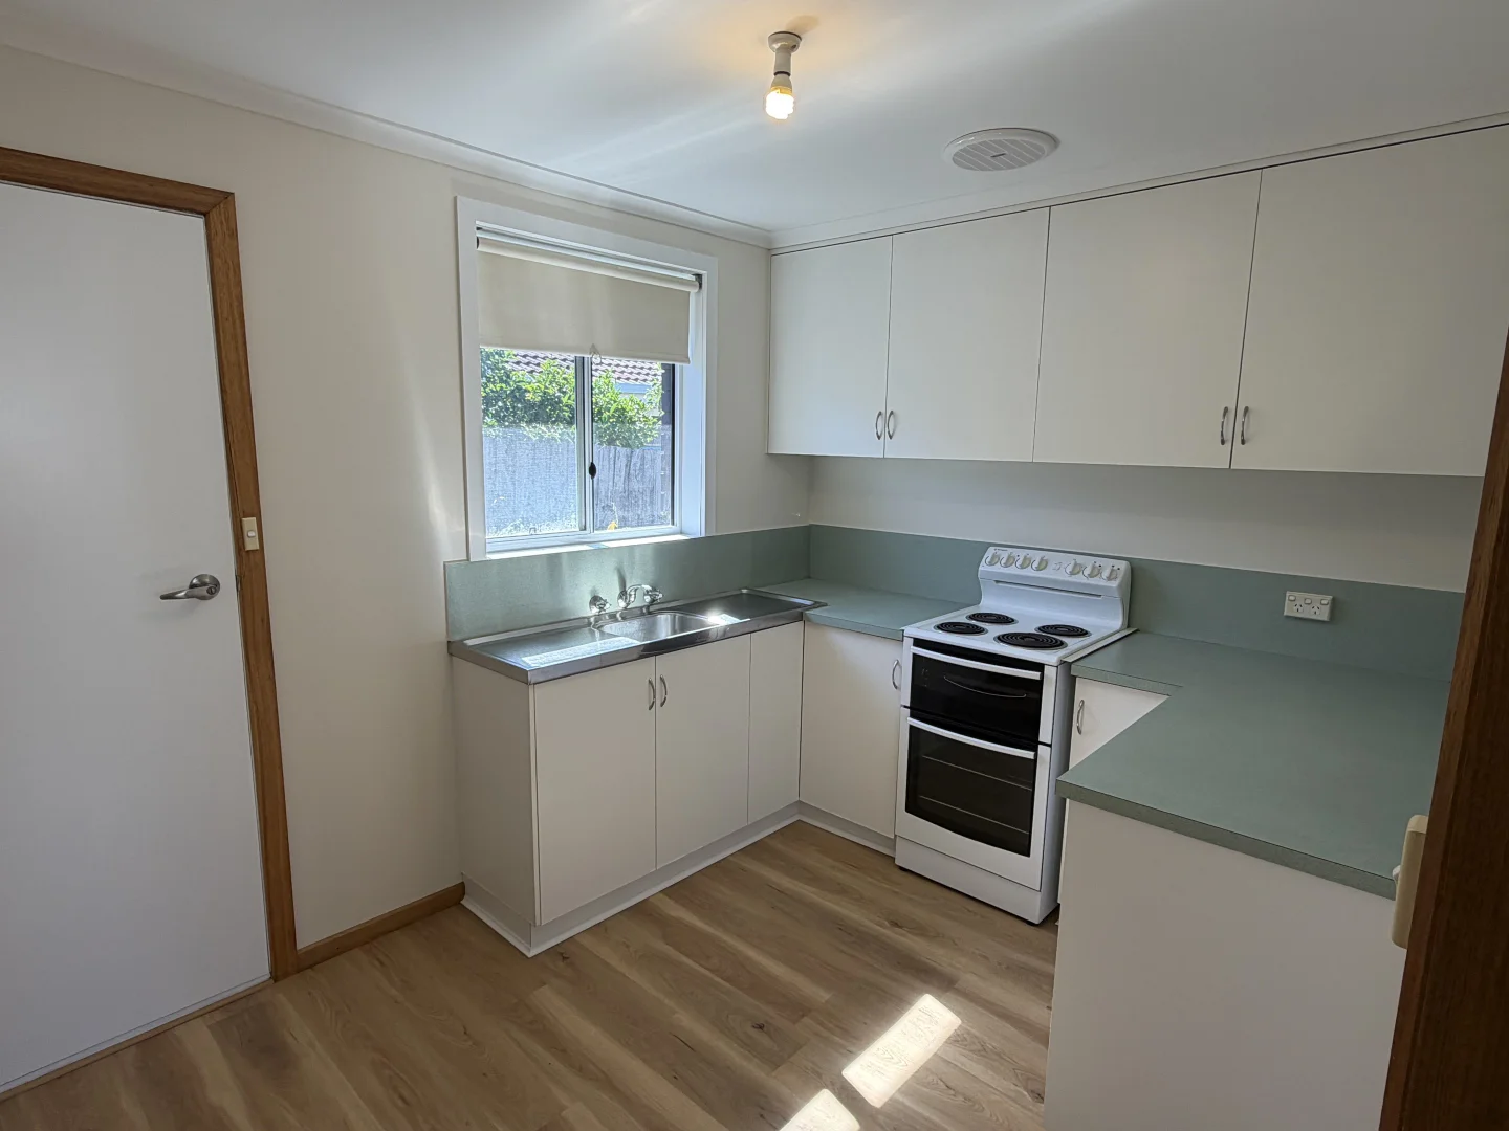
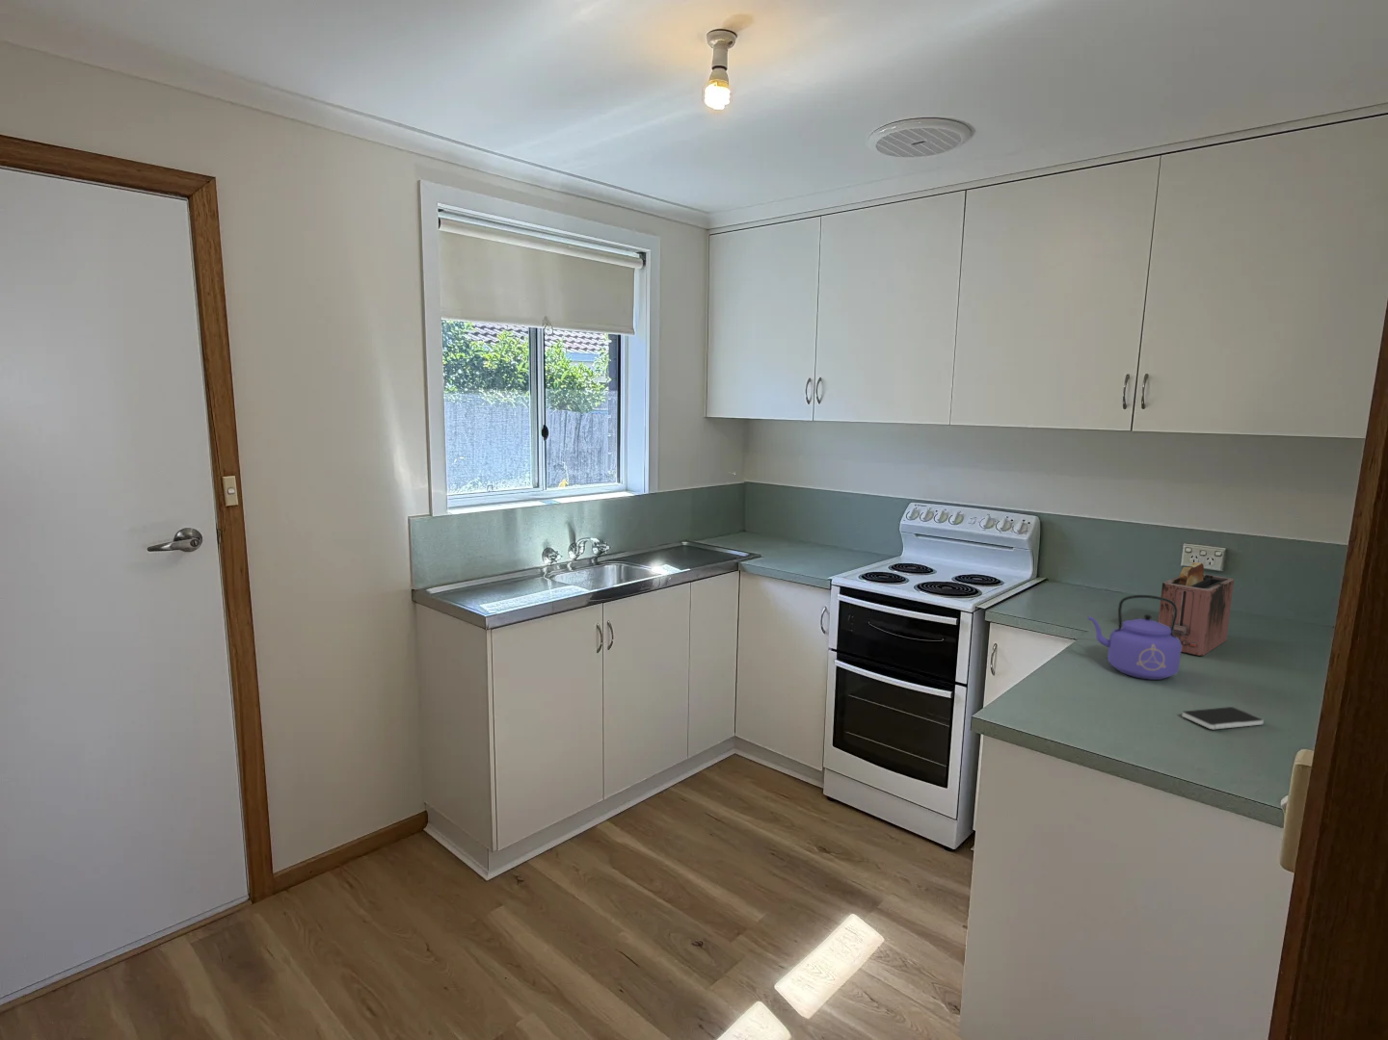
+ kettle [1086,594,1181,681]
+ smartphone [1181,706,1265,730]
+ toaster [1157,562,1235,657]
